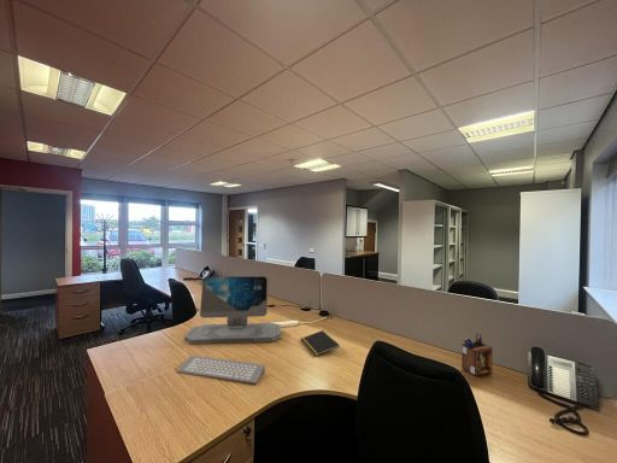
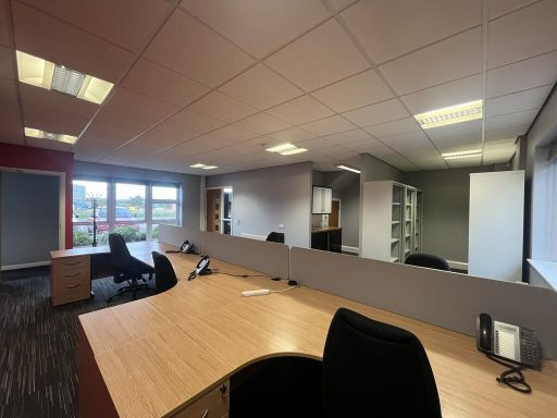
- computer keyboard [176,354,266,385]
- notepad [299,329,341,358]
- desk organizer [460,333,494,377]
- computer monitor [183,275,282,345]
